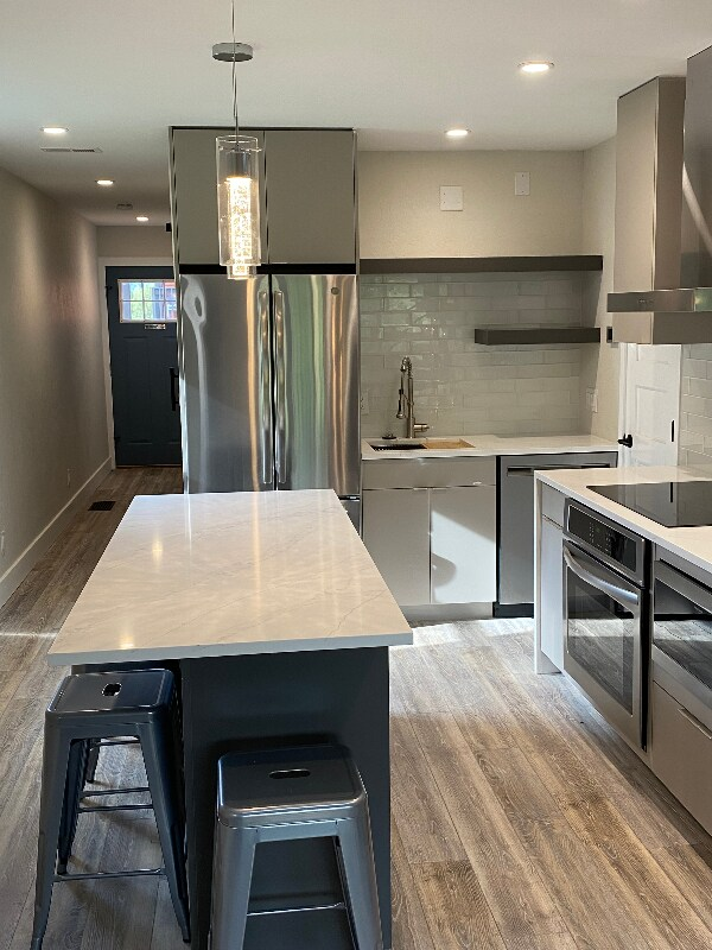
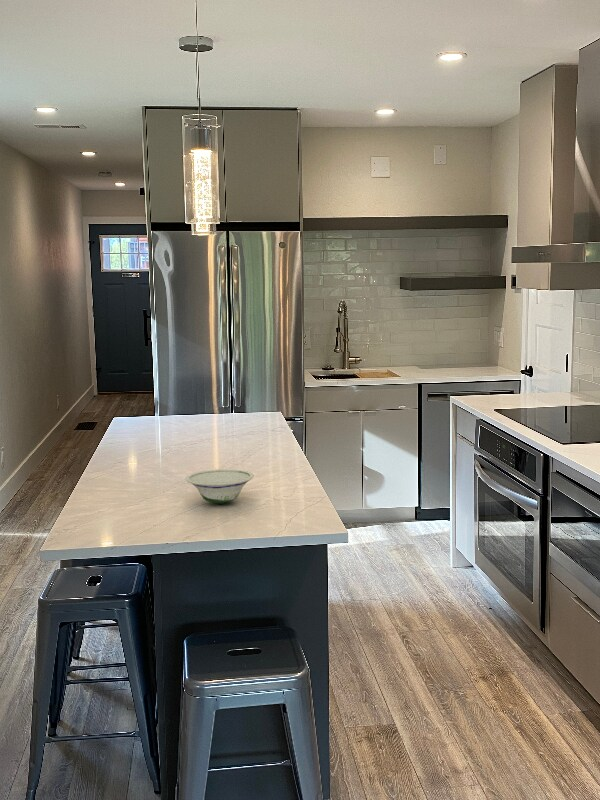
+ bowl [184,468,255,505]
